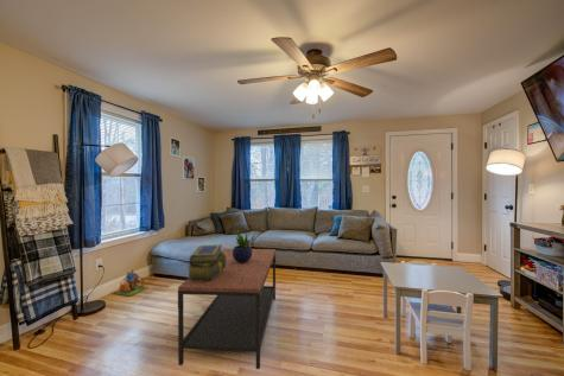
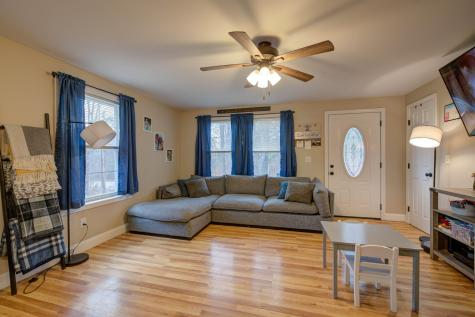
- potted plant [233,228,256,262]
- coffee table [177,248,277,370]
- toy house [113,268,148,298]
- stack of books [185,243,227,281]
